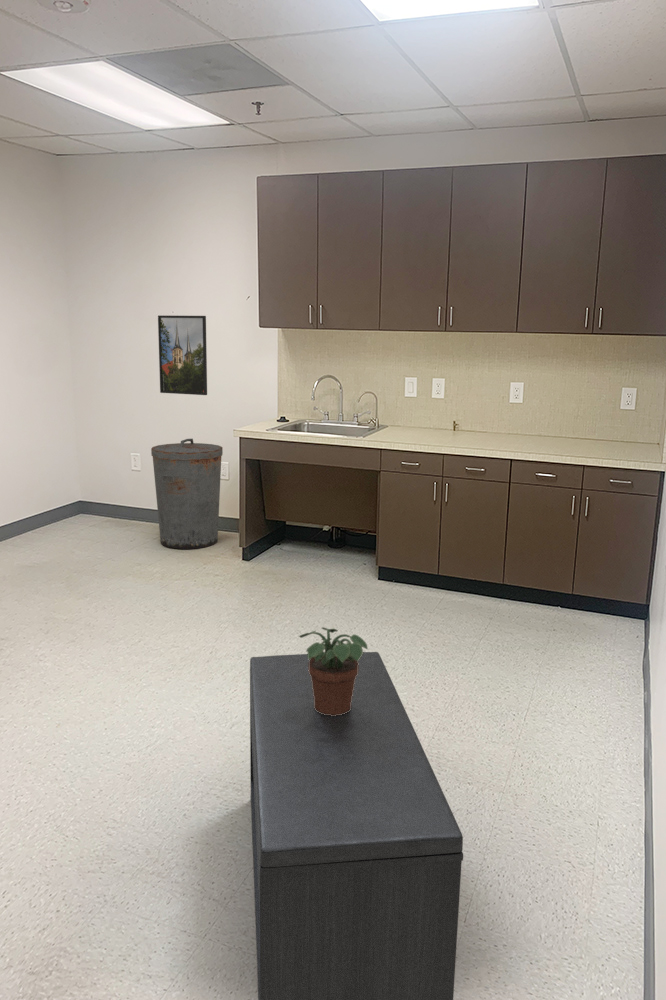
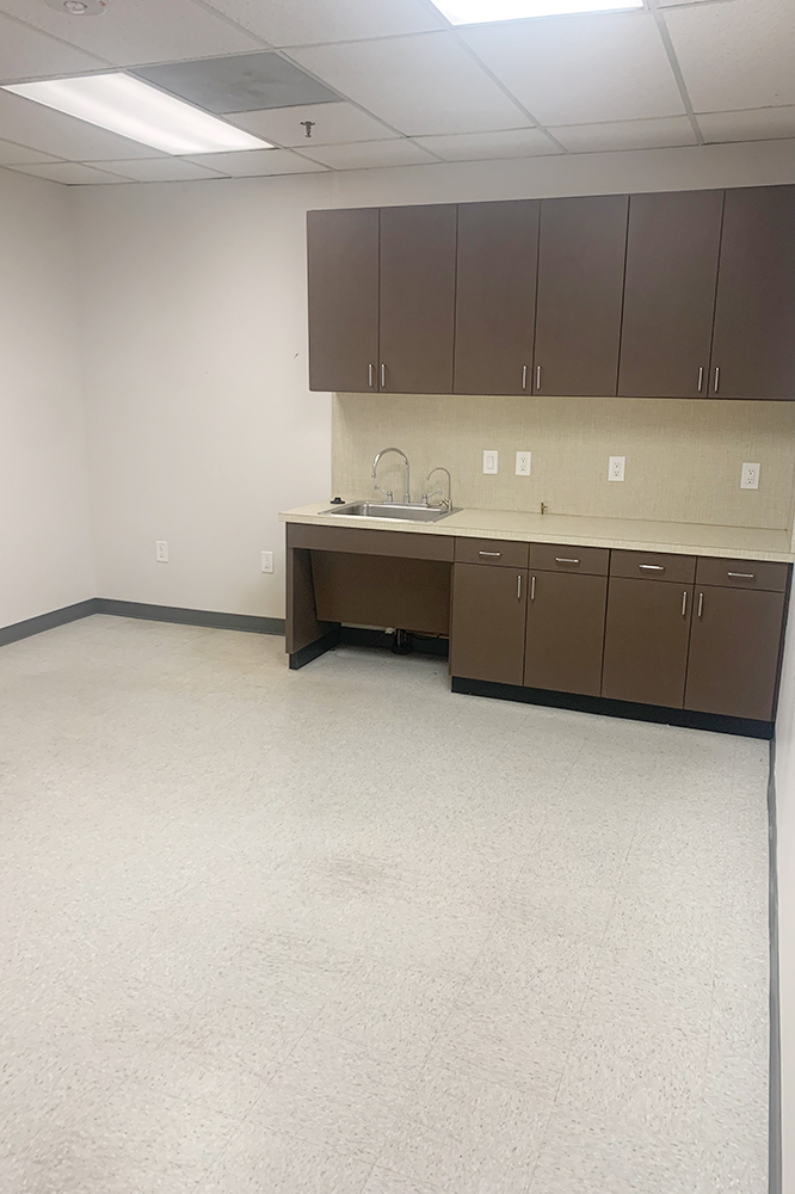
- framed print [157,314,208,396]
- trash can [150,438,224,550]
- bench [249,651,464,1000]
- potted plant [298,626,369,716]
